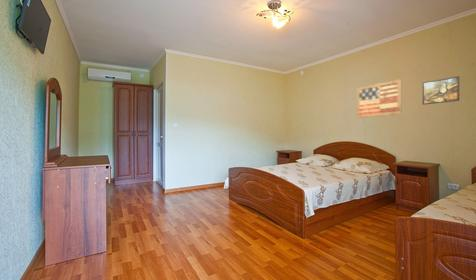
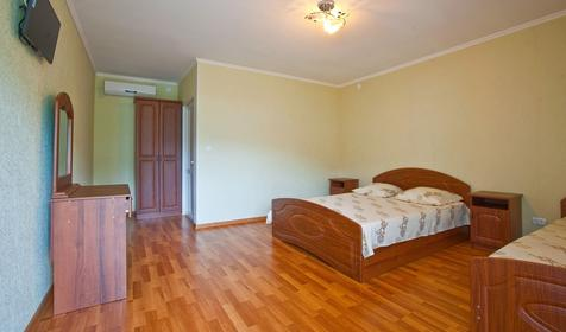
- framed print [422,75,460,106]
- wall art [356,78,402,119]
